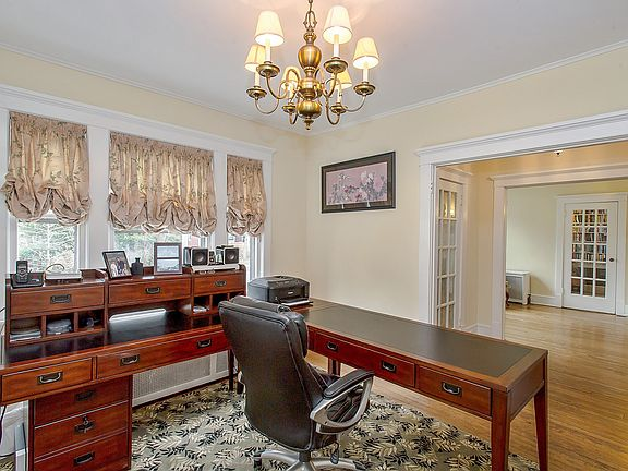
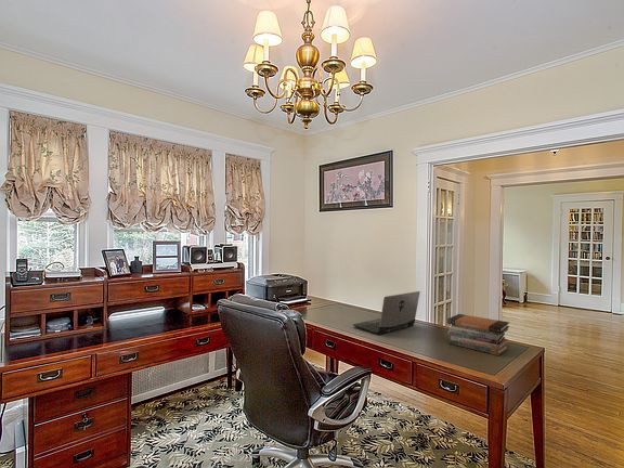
+ laptop [352,290,421,335]
+ book stack [446,313,510,356]
